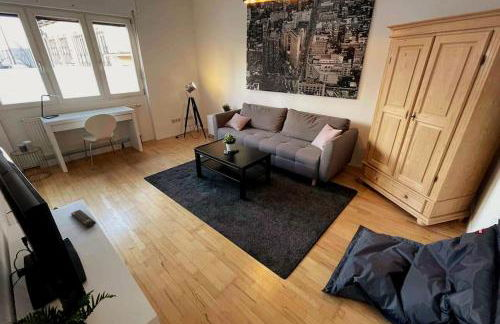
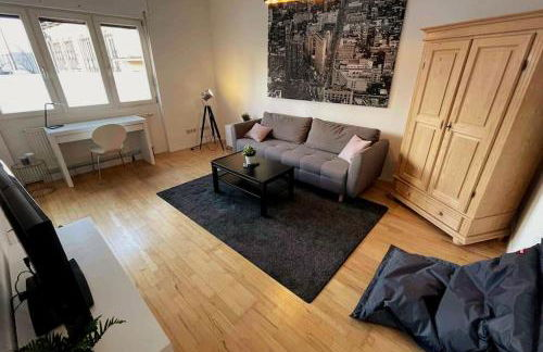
- remote control [70,209,97,228]
